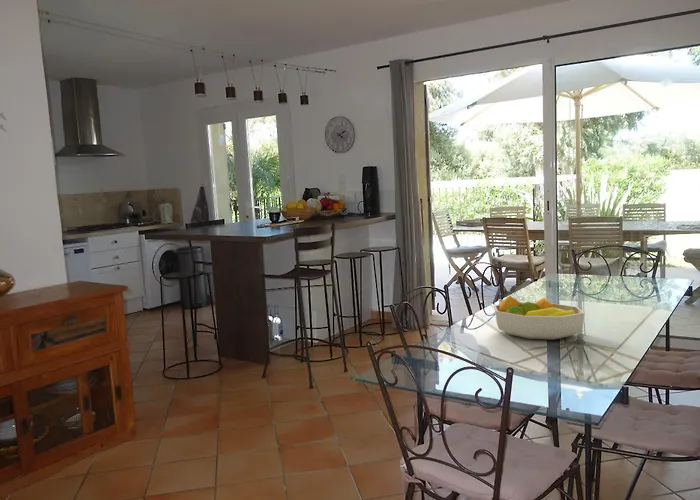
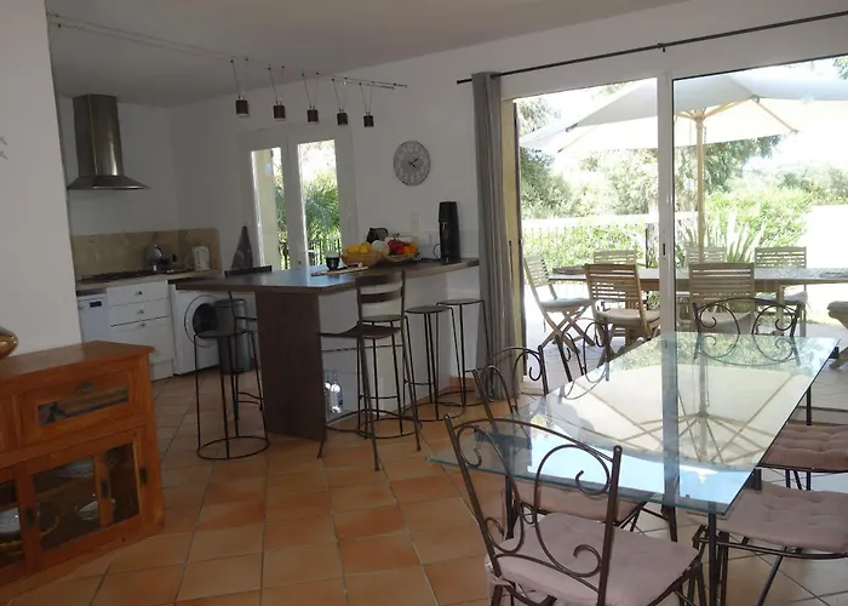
- fruit bowl [493,295,586,341]
